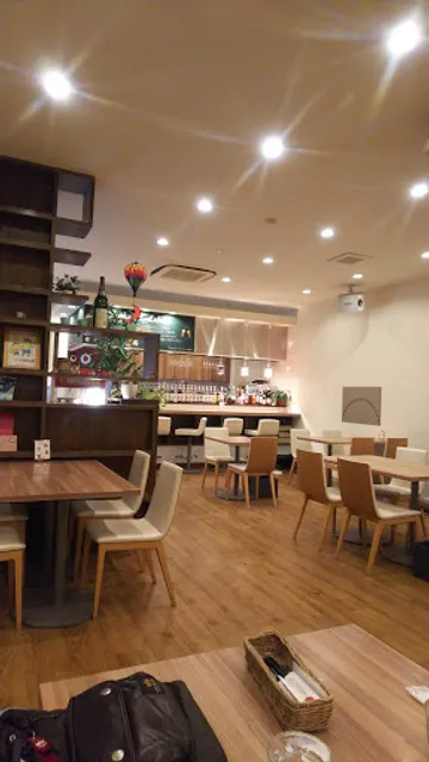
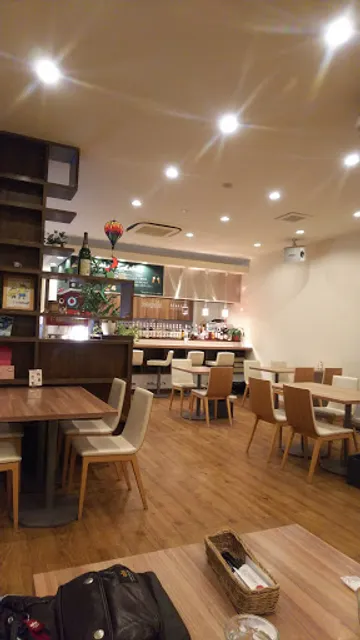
- wall art [341,386,383,427]
